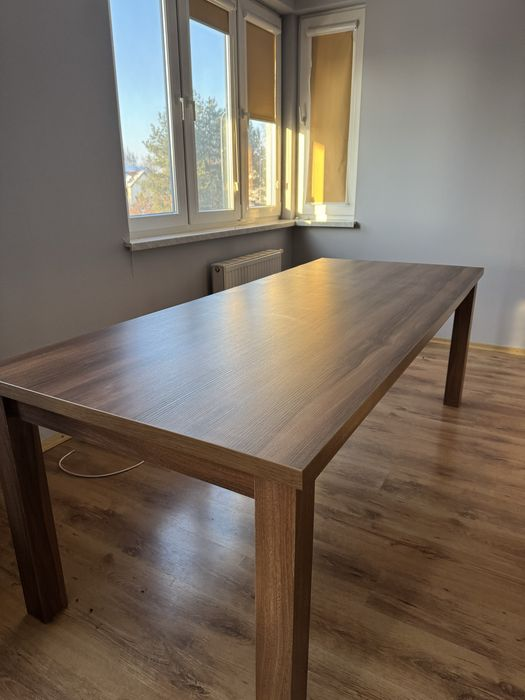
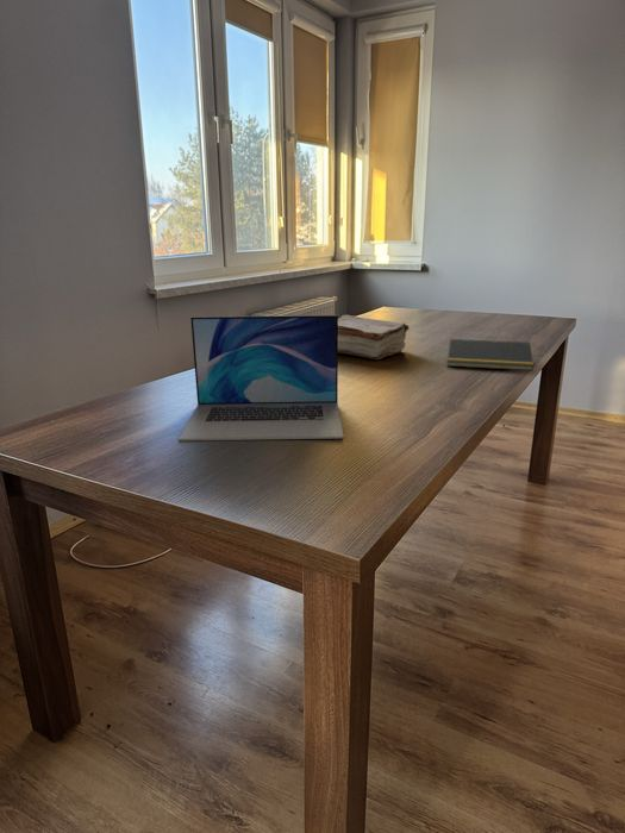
+ book [338,314,410,361]
+ laptop [177,314,345,441]
+ notepad [446,338,535,371]
